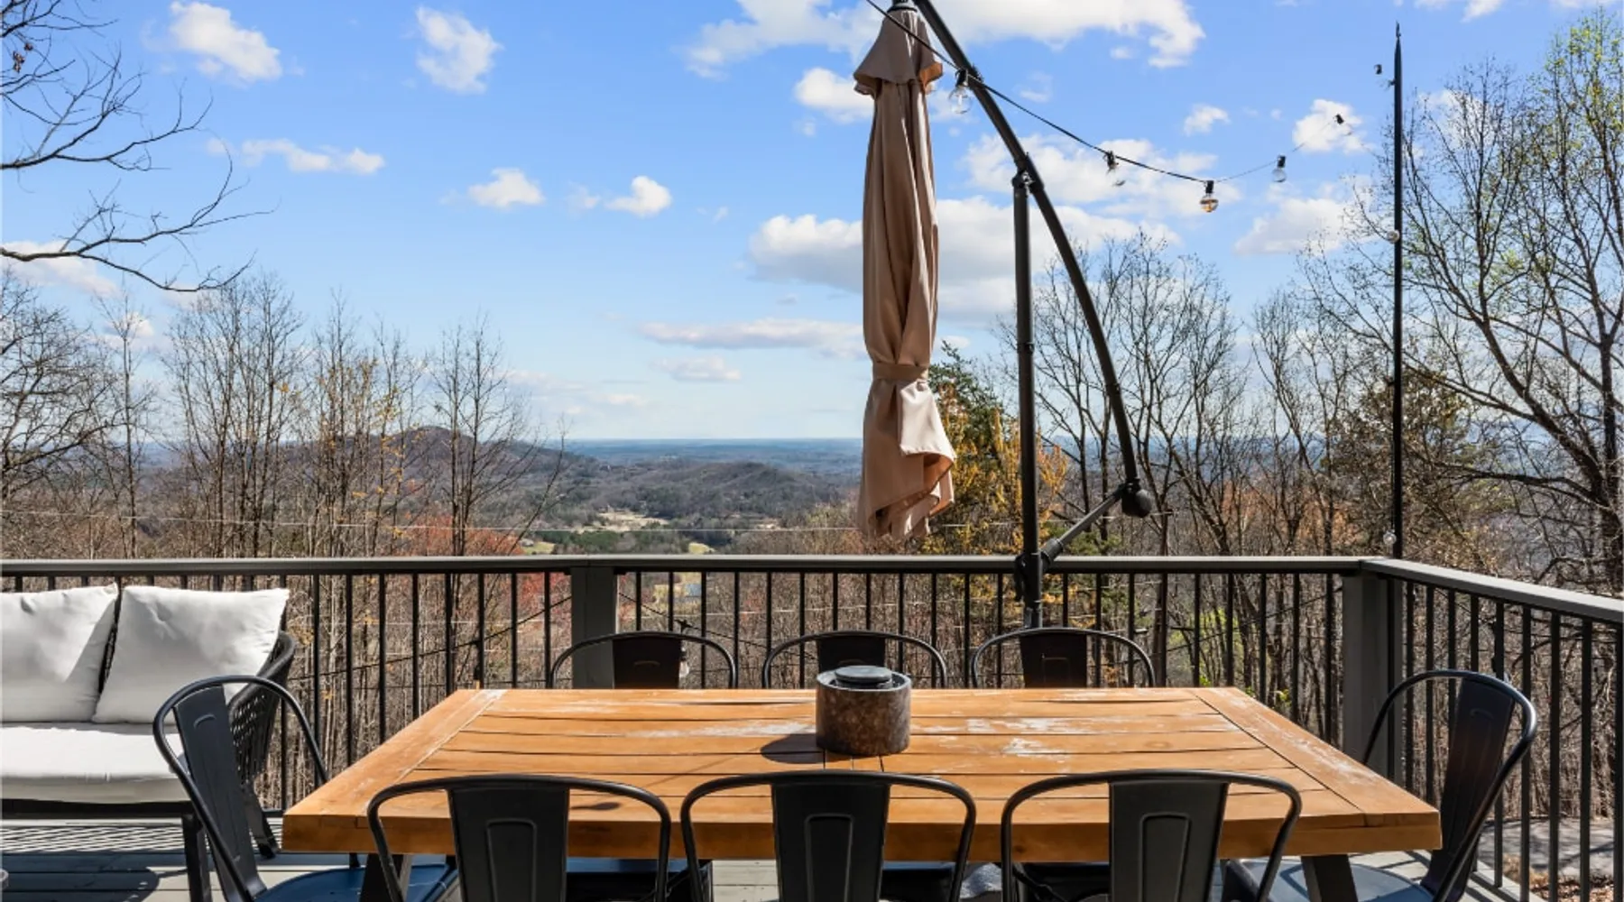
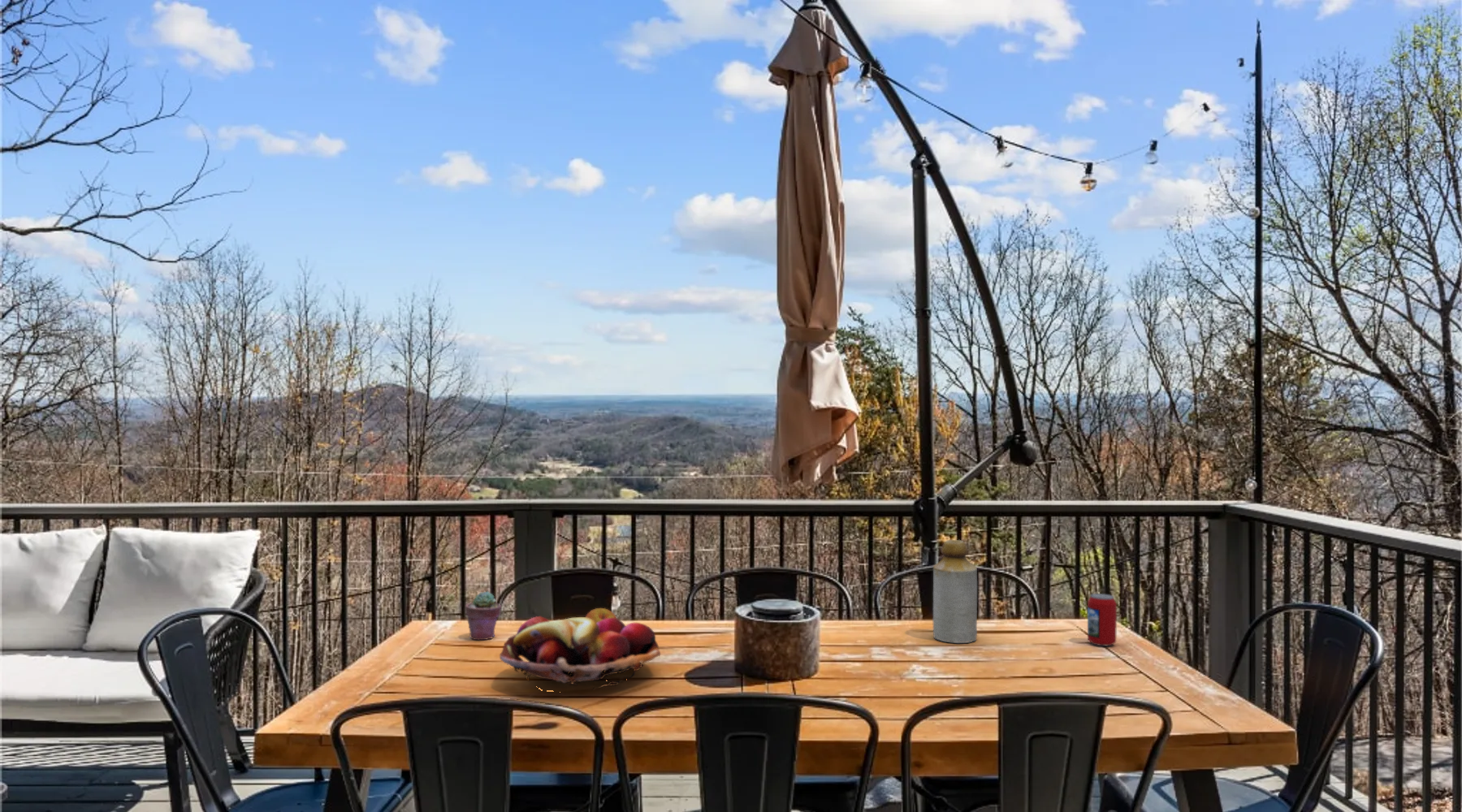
+ apple [585,607,617,624]
+ beverage can [1087,593,1118,646]
+ fruit basket [499,615,661,692]
+ potted succulent [465,590,502,641]
+ bottle [932,539,978,644]
